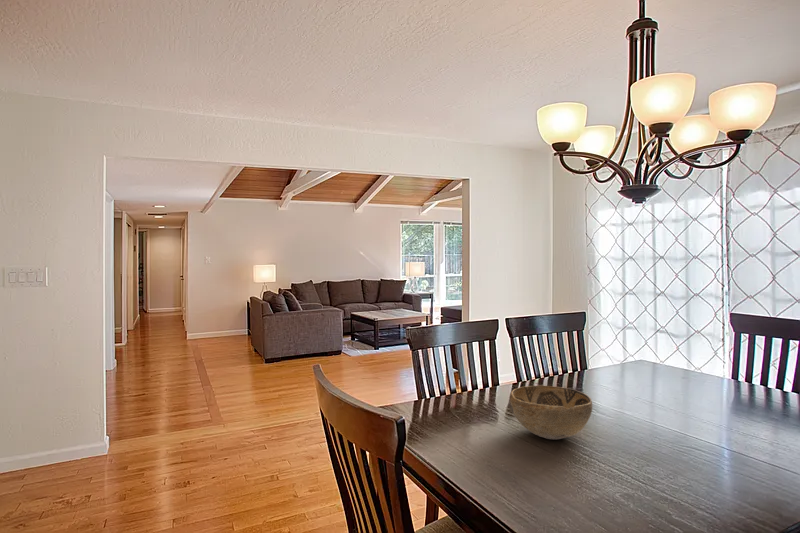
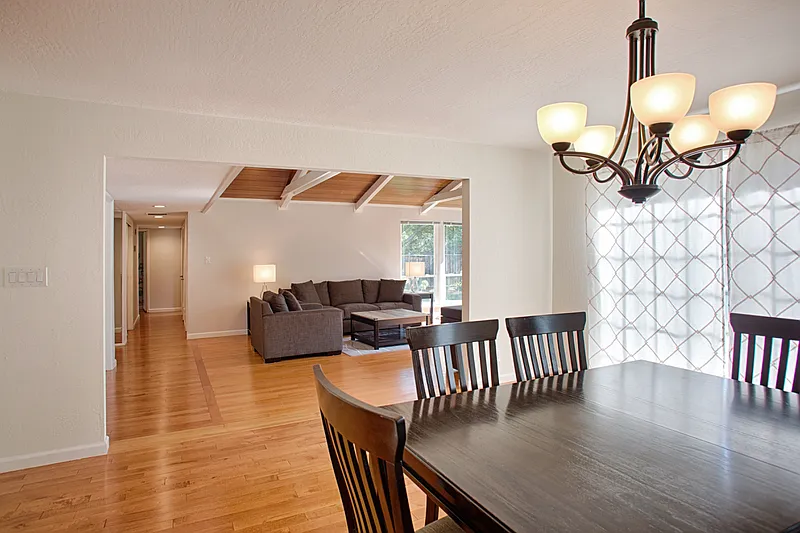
- decorative bowl [508,385,593,440]
